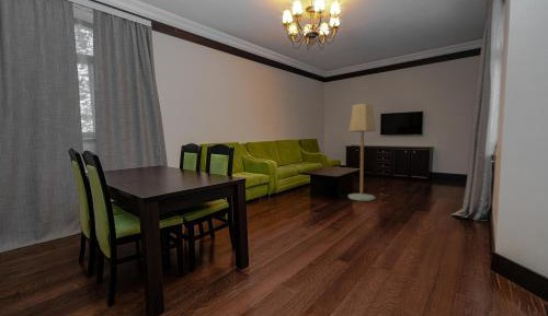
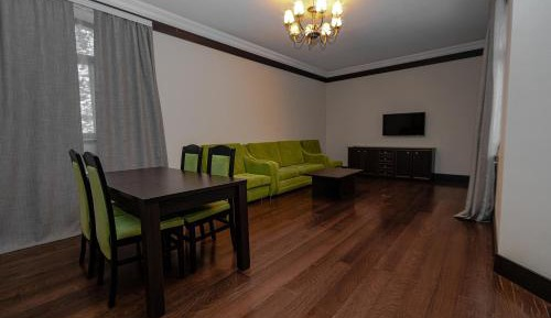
- floor lamp [347,103,377,201]
